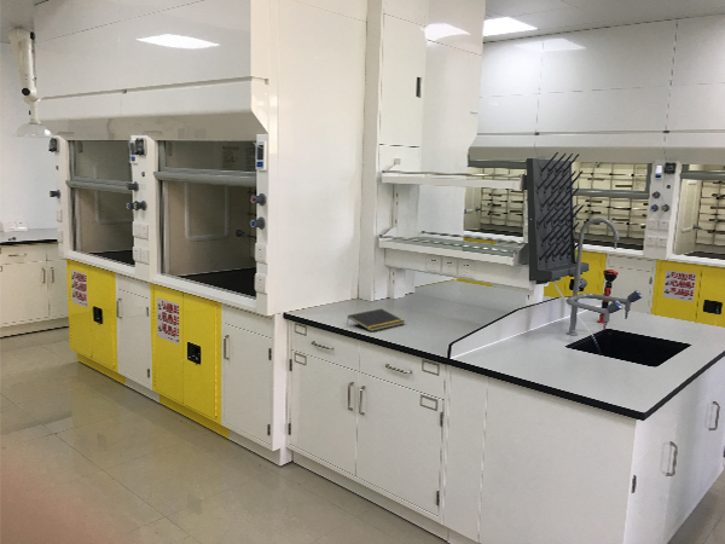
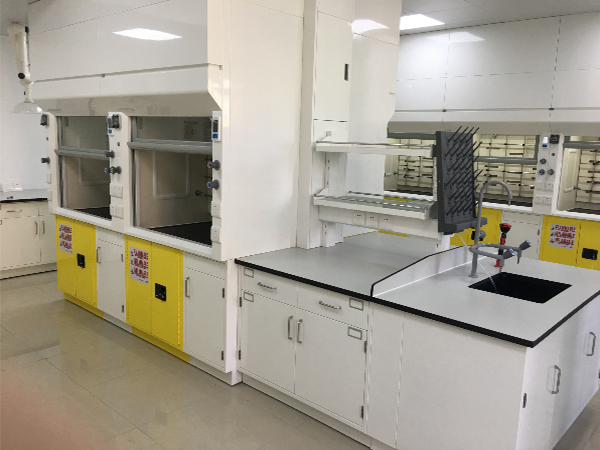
- notepad [346,308,406,332]
